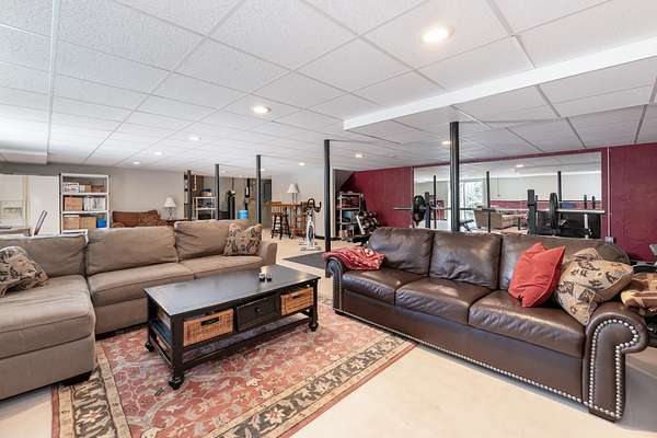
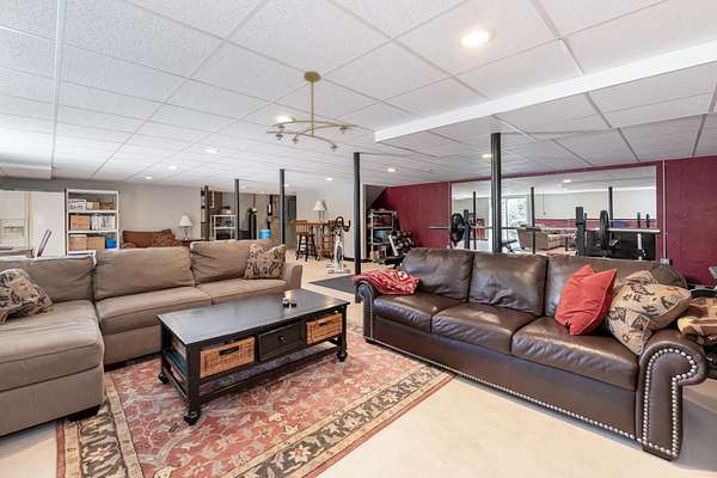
+ ceiling light fixture [265,71,358,153]
